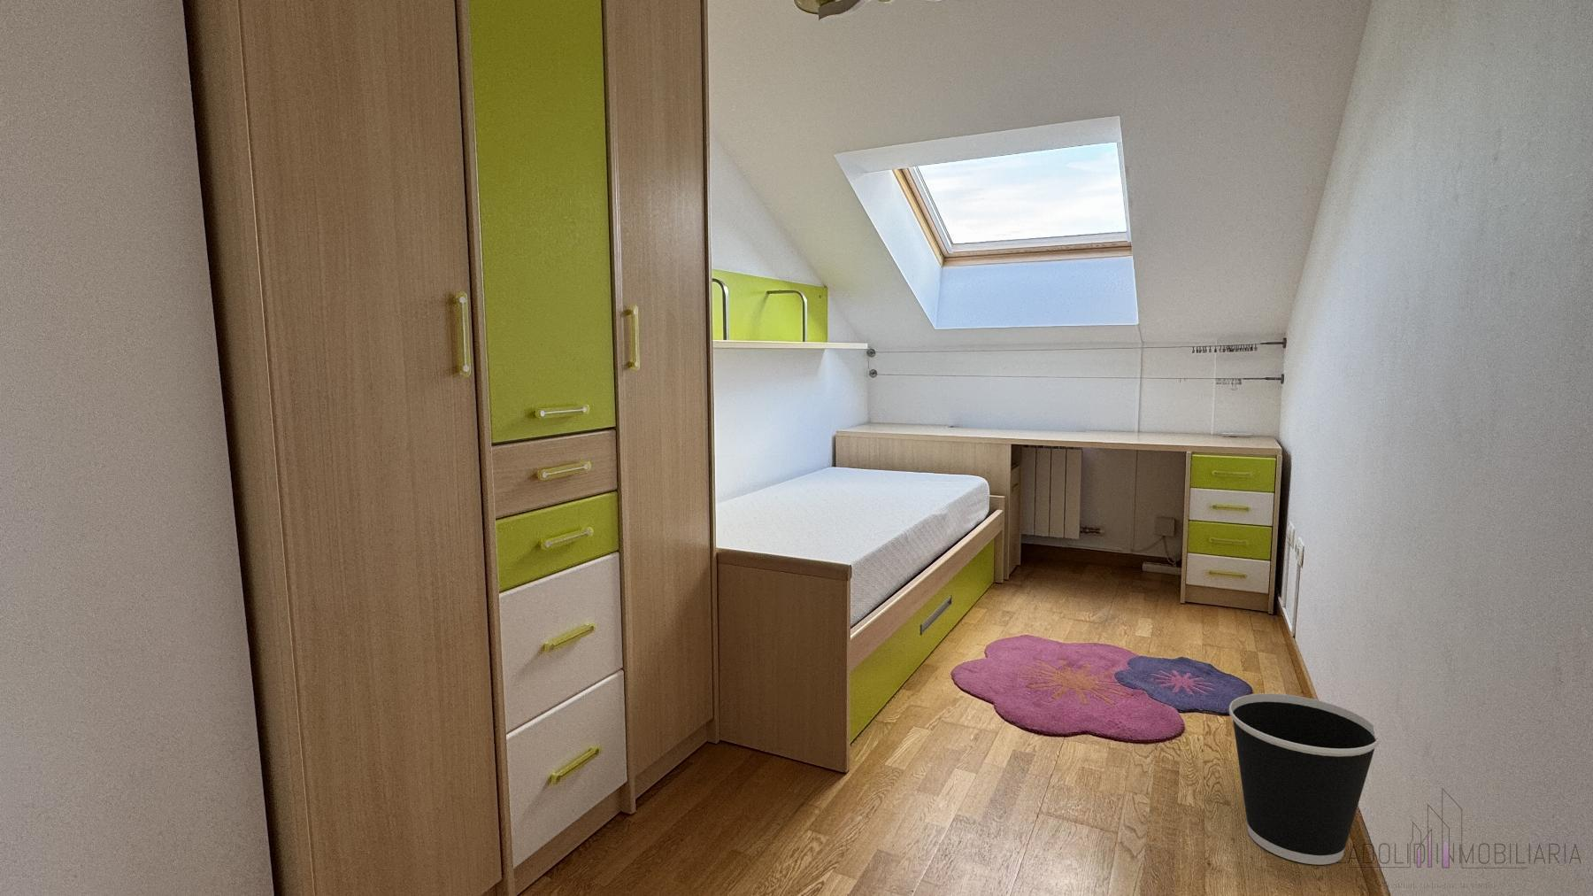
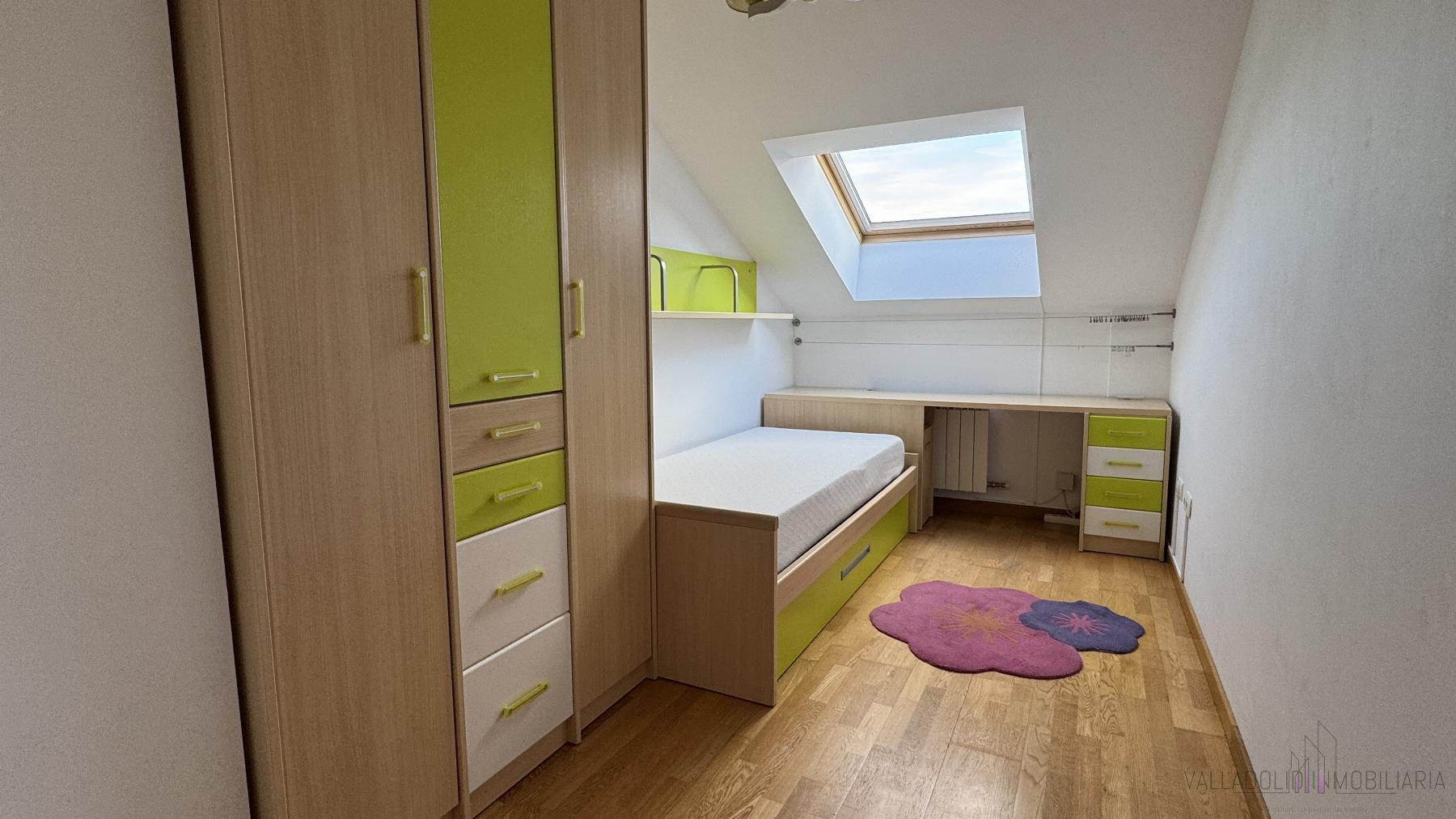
- wastebasket [1229,693,1381,865]
